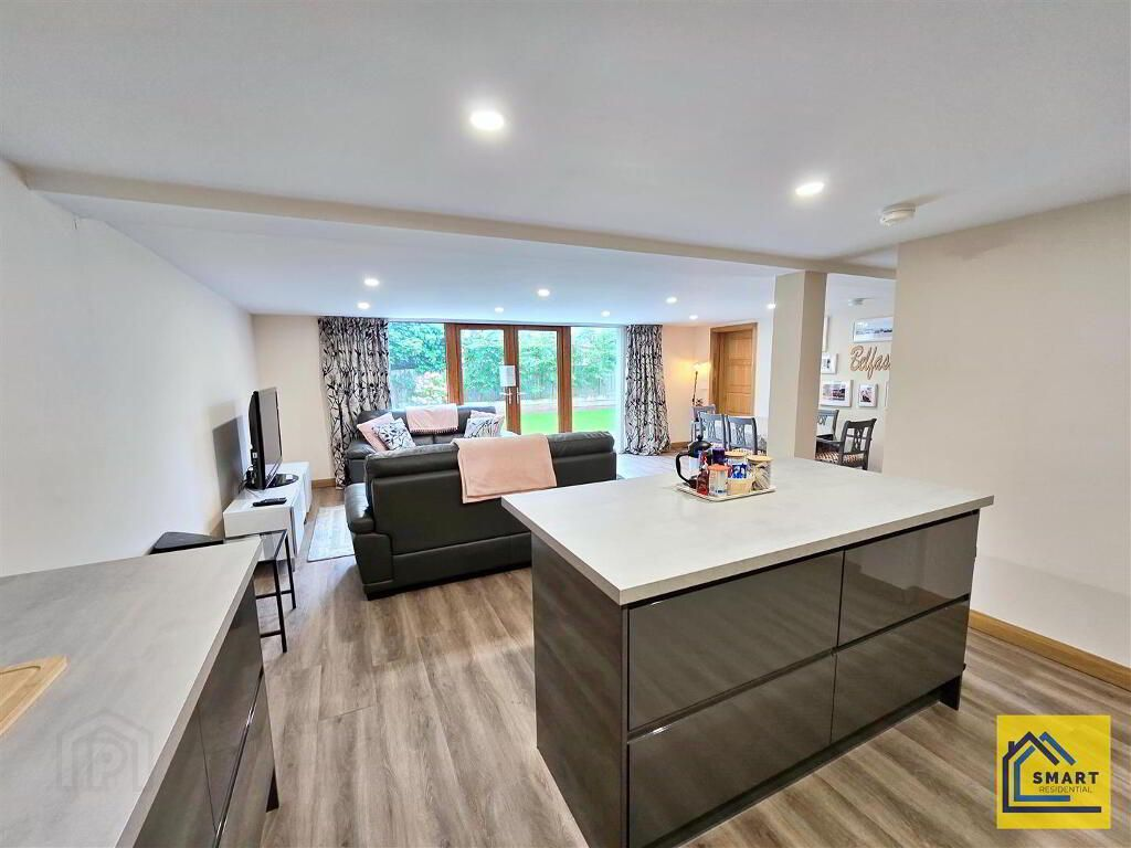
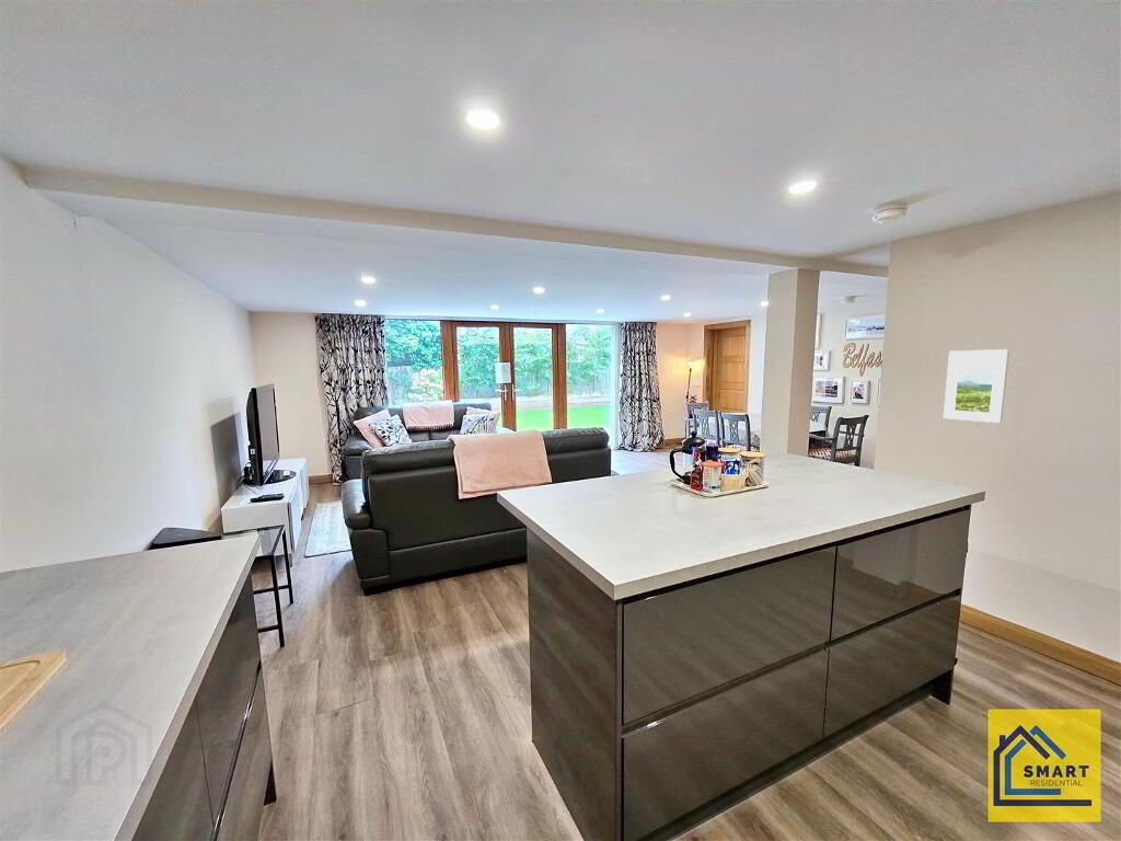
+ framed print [943,348,1010,424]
